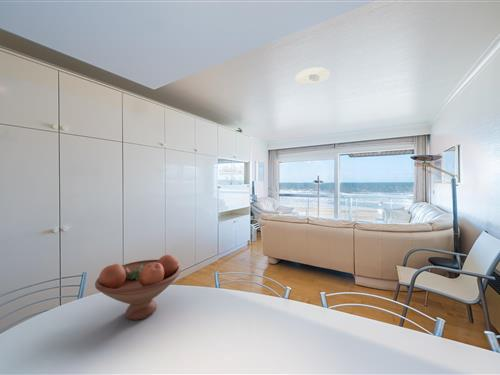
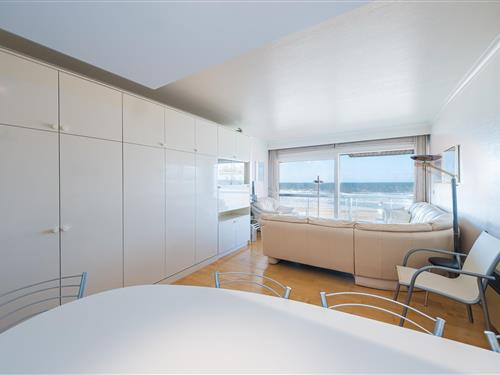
- recessed light [295,66,331,86]
- fruit bowl [94,254,182,321]
